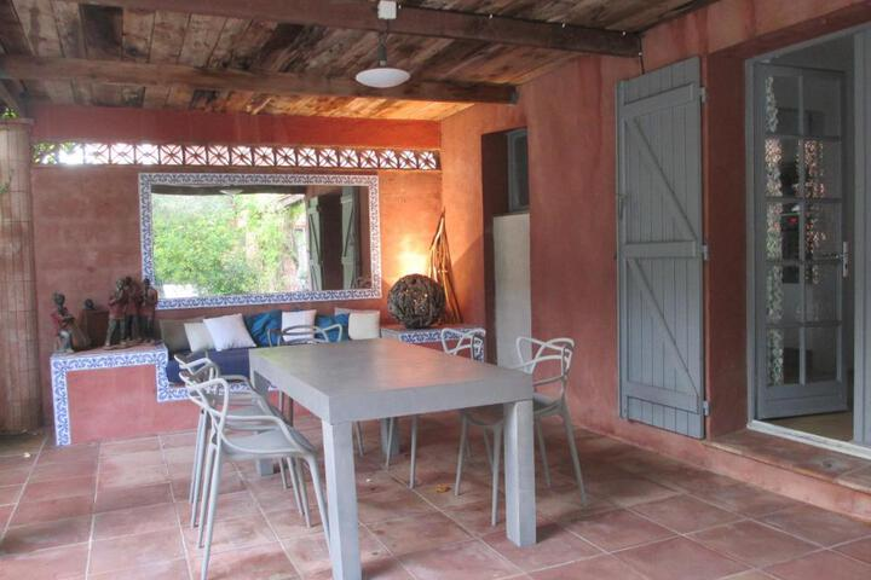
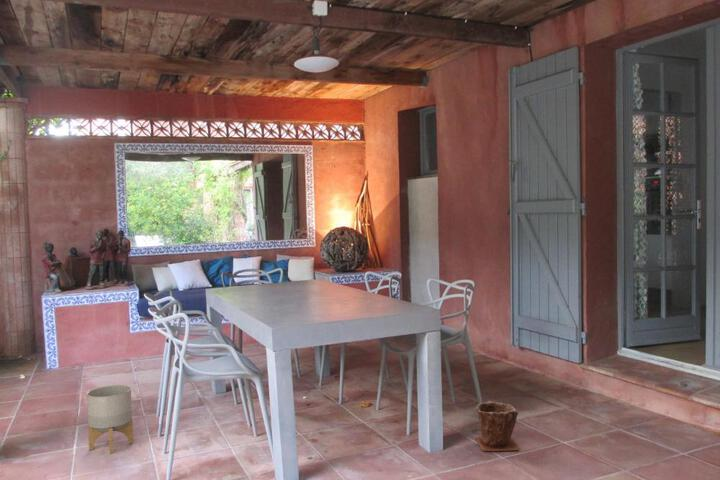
+ plant pot [475,400,521,452]
+ planter [86,384,134,454]
